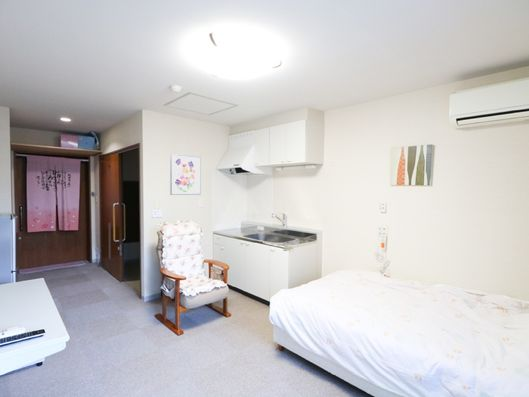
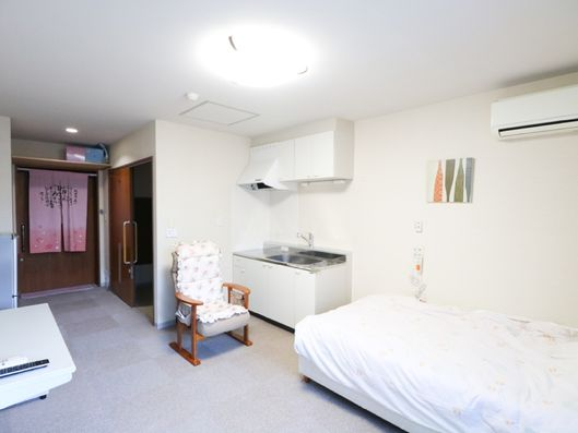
- wall art [169,153,202,196]
